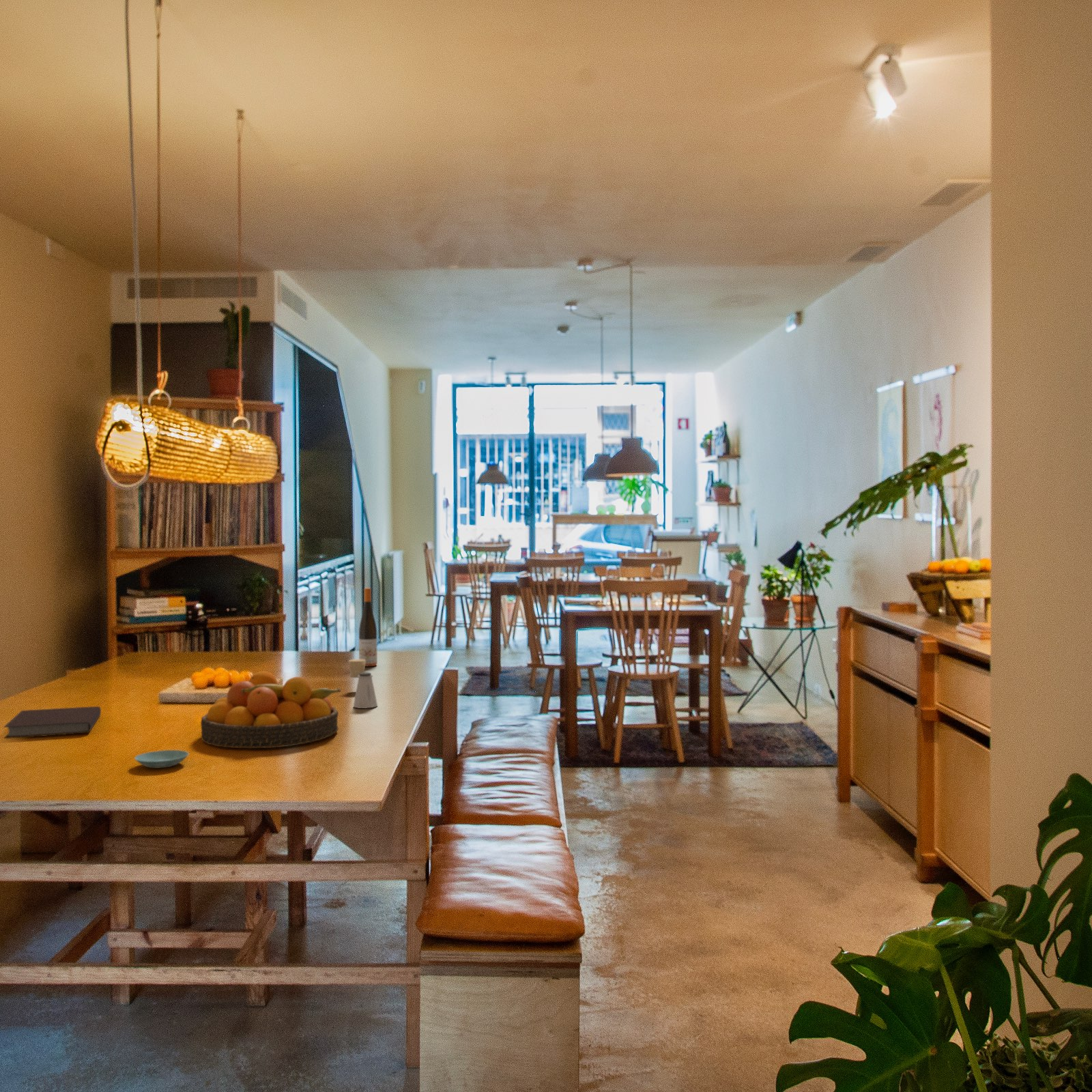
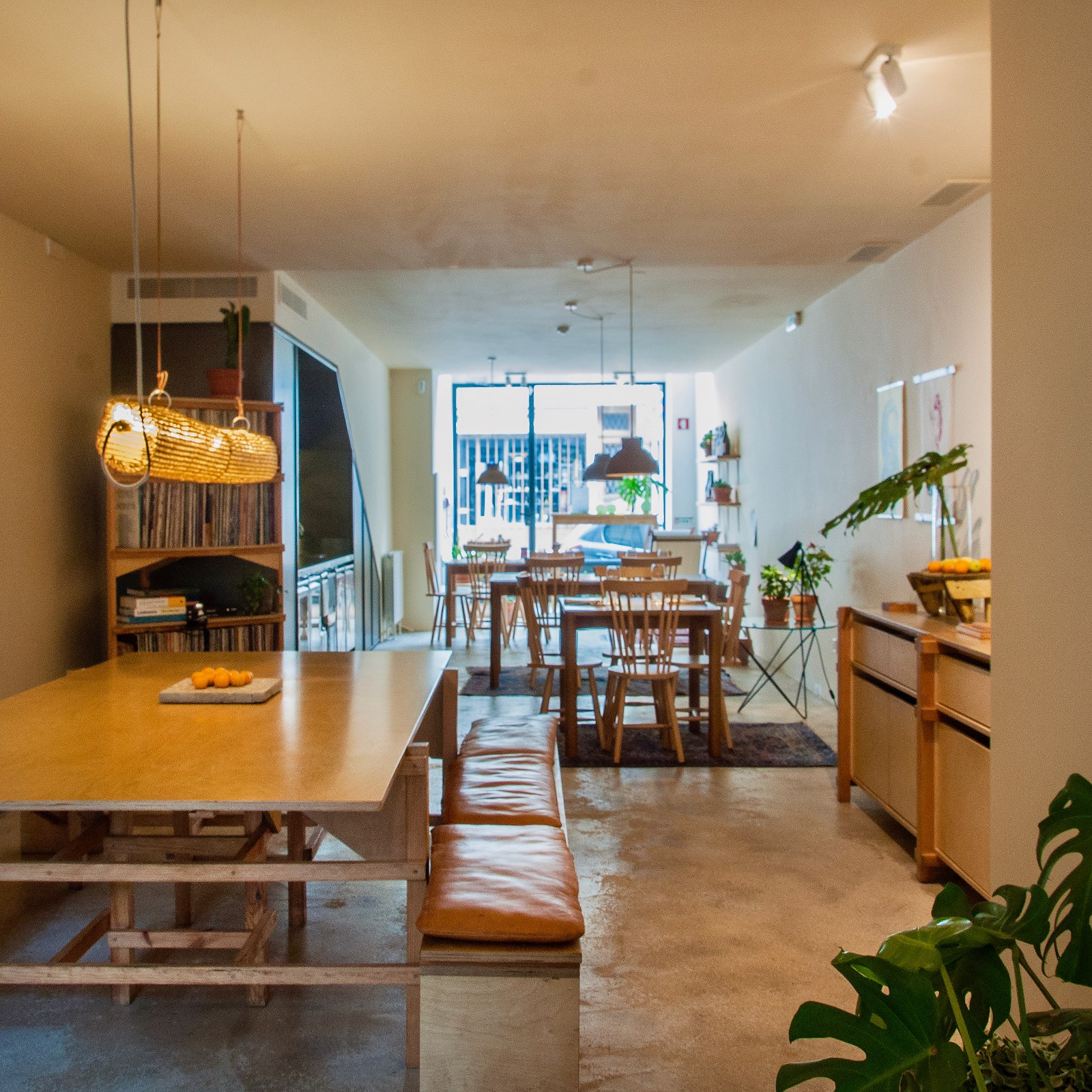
- saucer [134,749,190,769]
- notebook [3,706,102,739]
- saltshaker [353,672,378,709]
- fruit bowl [200,671,342,749]
- candle [348,659,366,678]
- wine bottle [358,587,378,667]
